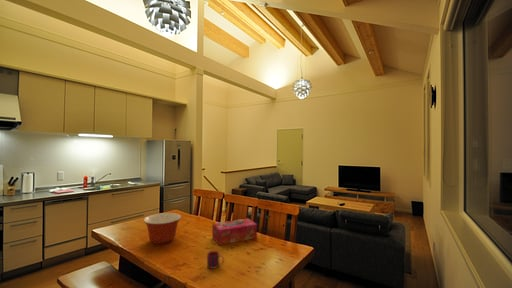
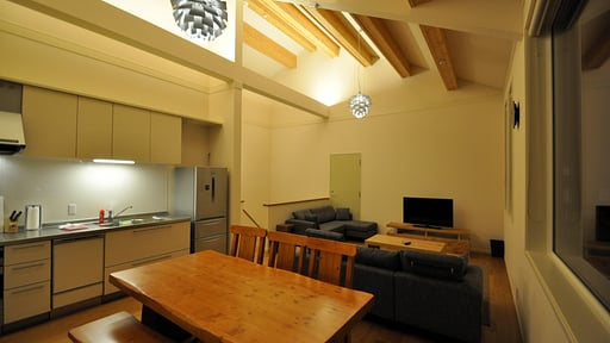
- tissue box [211,217,258,246]
- mixing bowl [143,212,182,245]
- mug [206,250,225,270]
